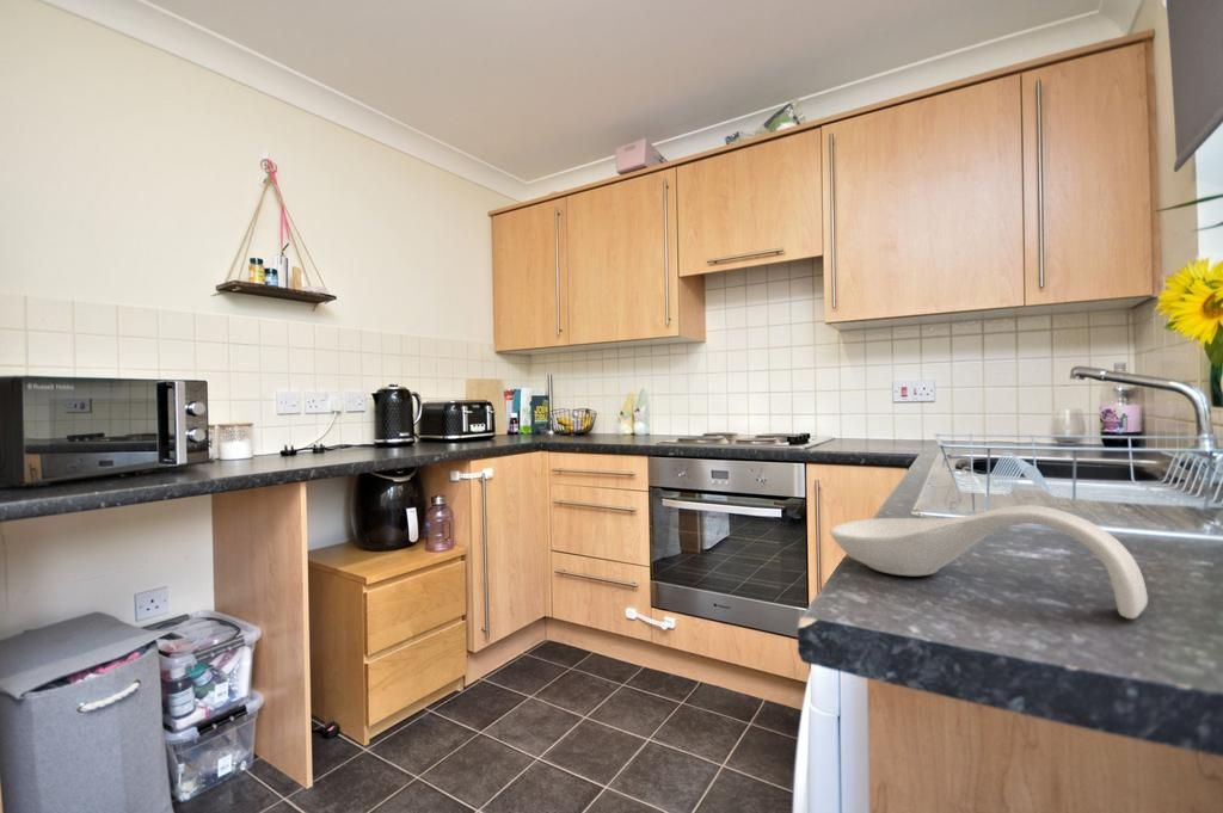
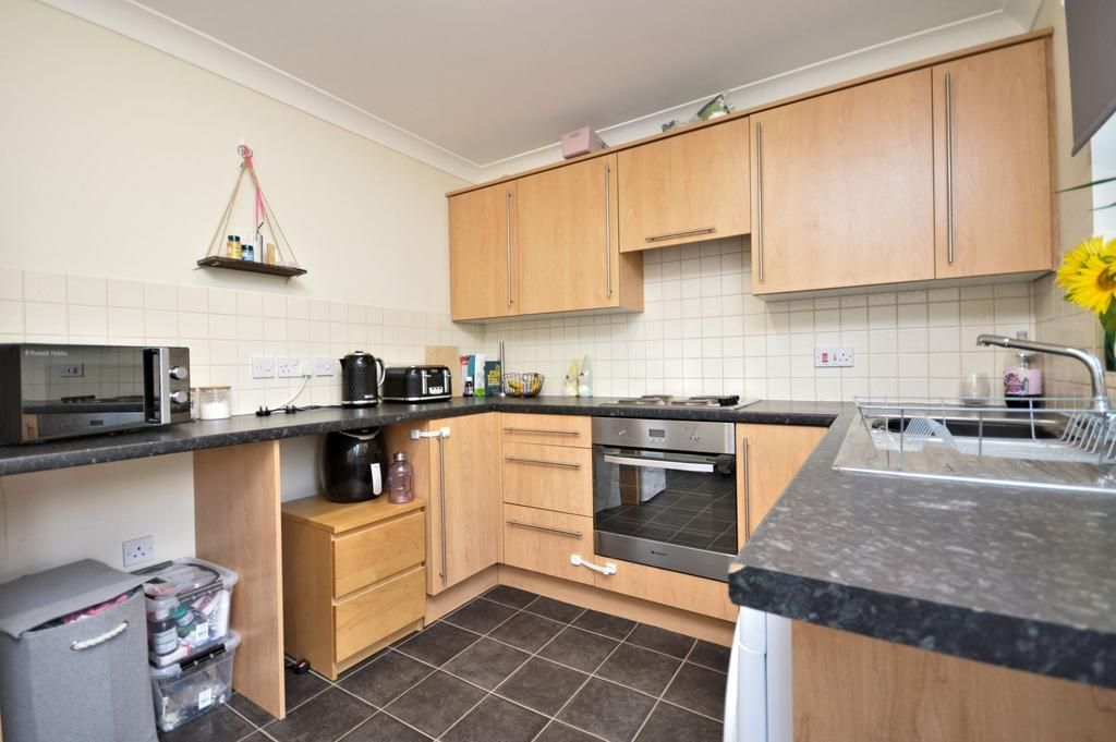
- spoon rest [829,504,1149,620]
